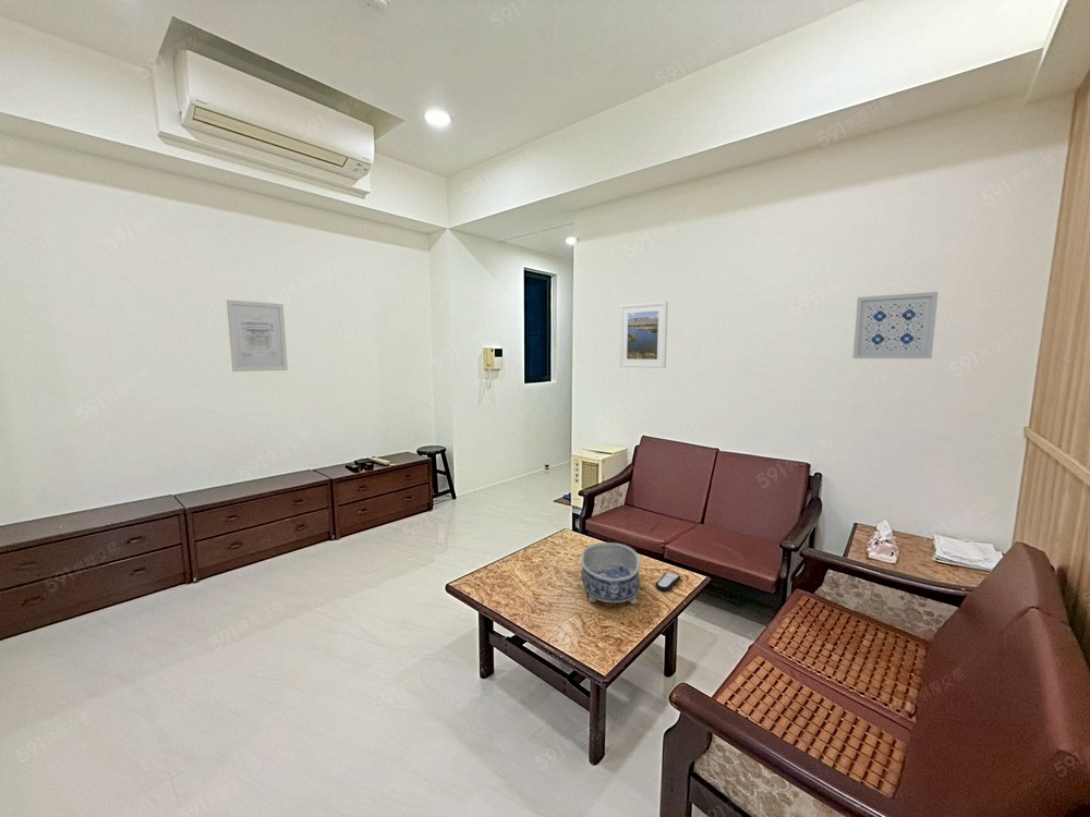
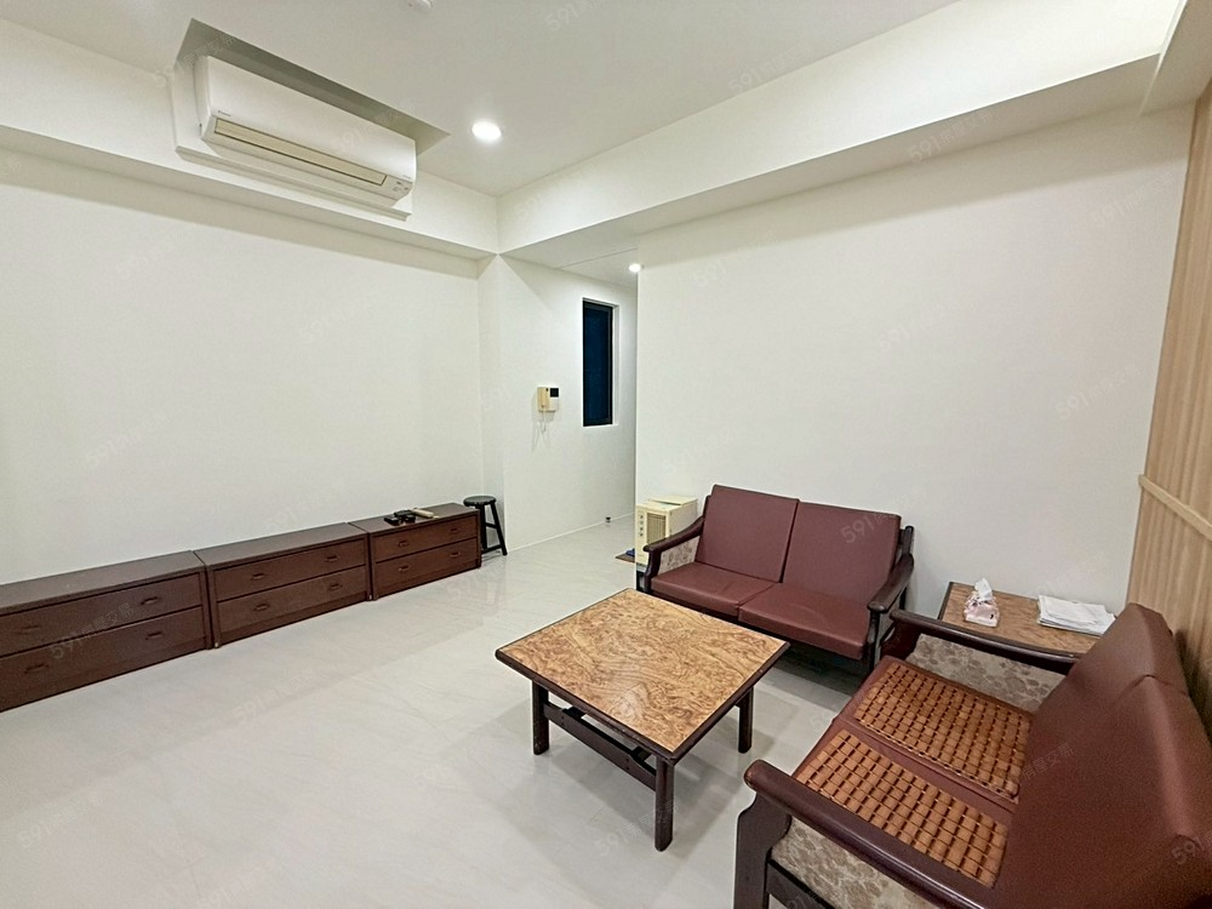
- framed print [618,301,668,369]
- remote control [654,571,681,593]
- wall art [226,298,289,373]
- wall art [852,291,940,359]
- decorative bowl [580,541,641,606]
